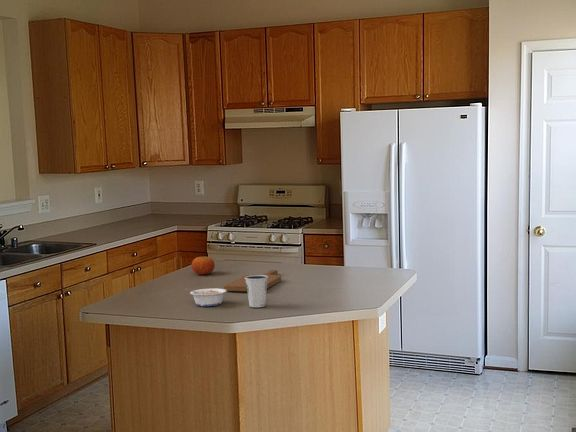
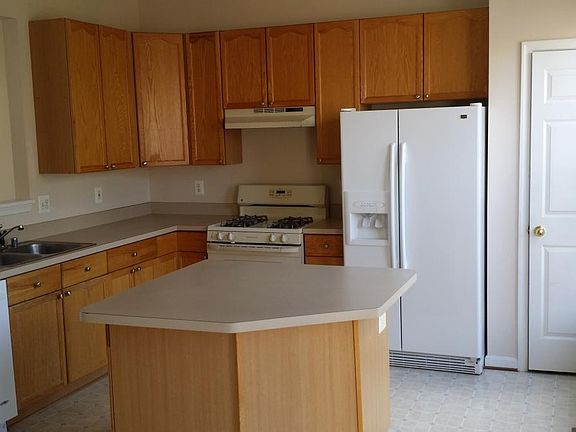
- legume [184,287,227,307]
- cutting board [223,269,282,292]
- fruit [191,256,216,275]
- dixie cup [245,274,268,308]
